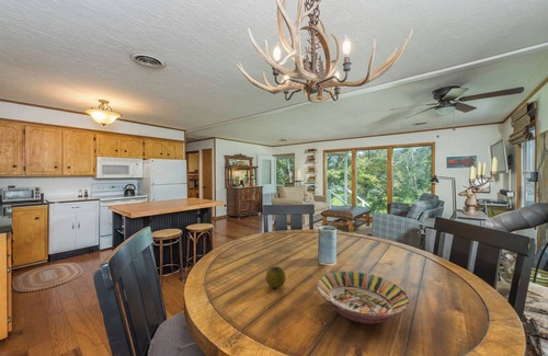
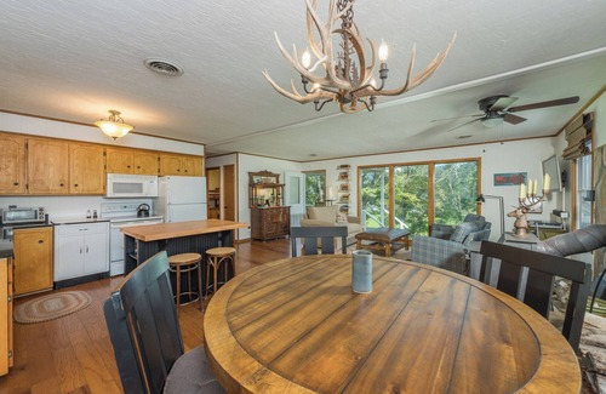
- fruit [264,265,287,289]
- serving bowl [316,271,411,325]
